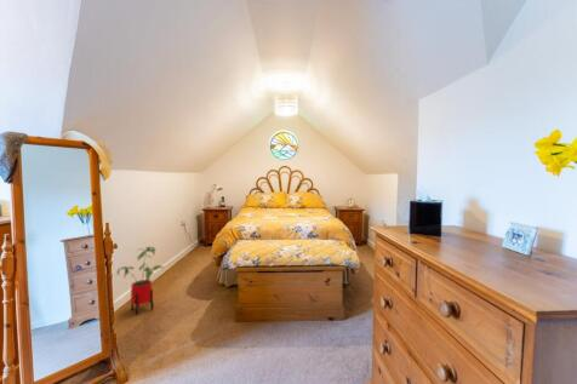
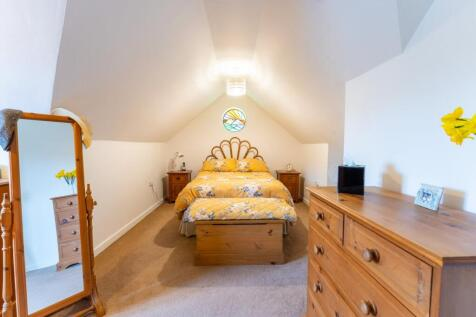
- house plant [115,246,165,316]
